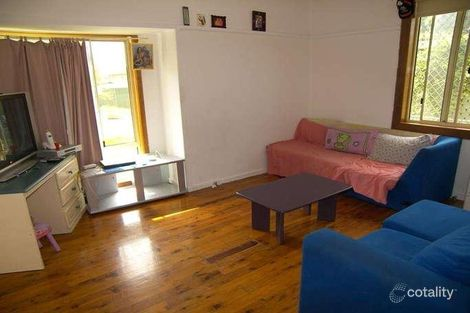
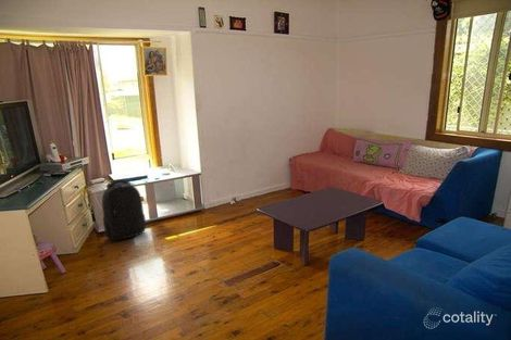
+ backpack [101,179,147,241]
